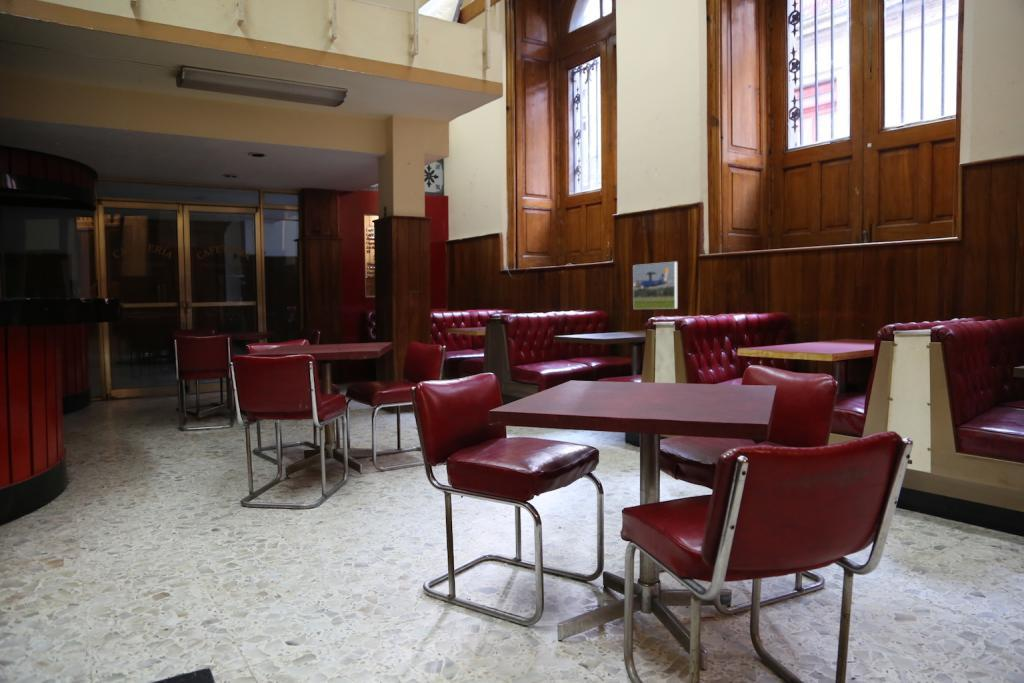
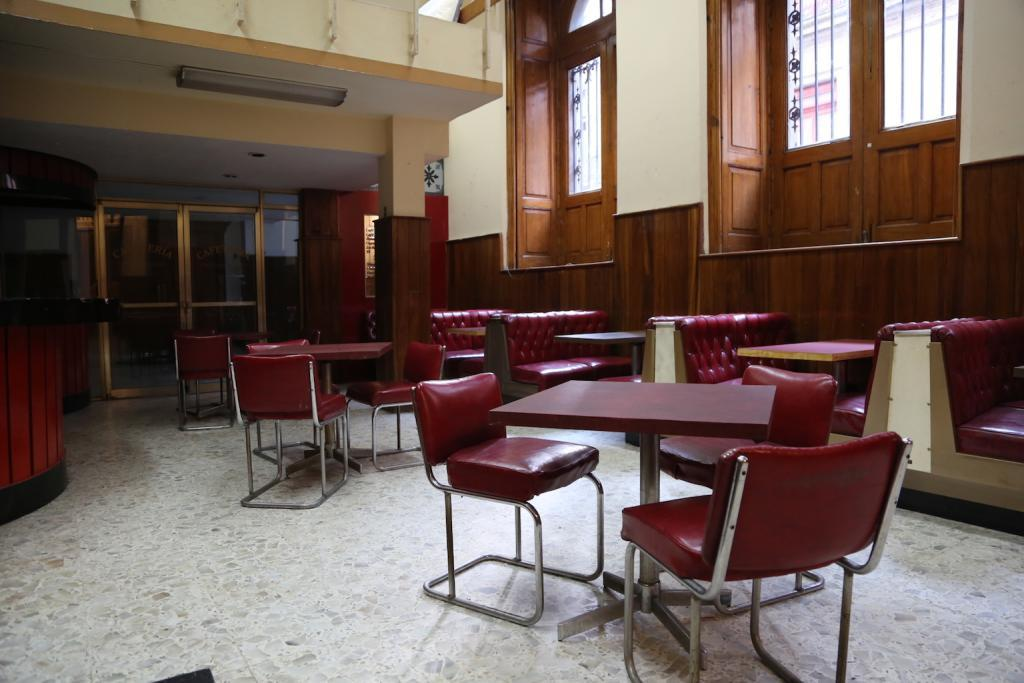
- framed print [632,261,678,310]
